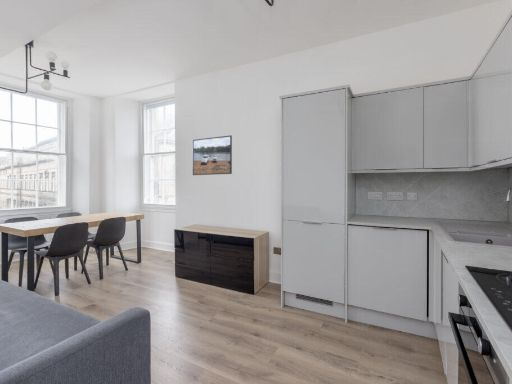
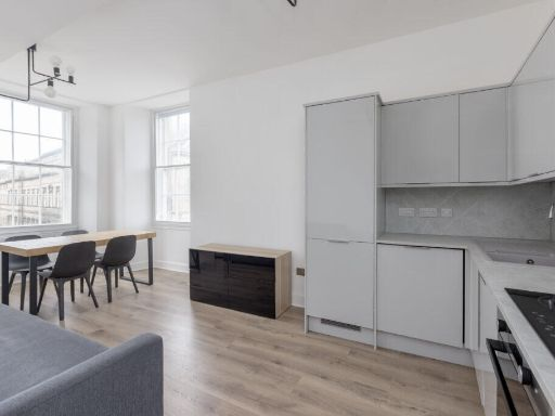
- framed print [192,134,233,176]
